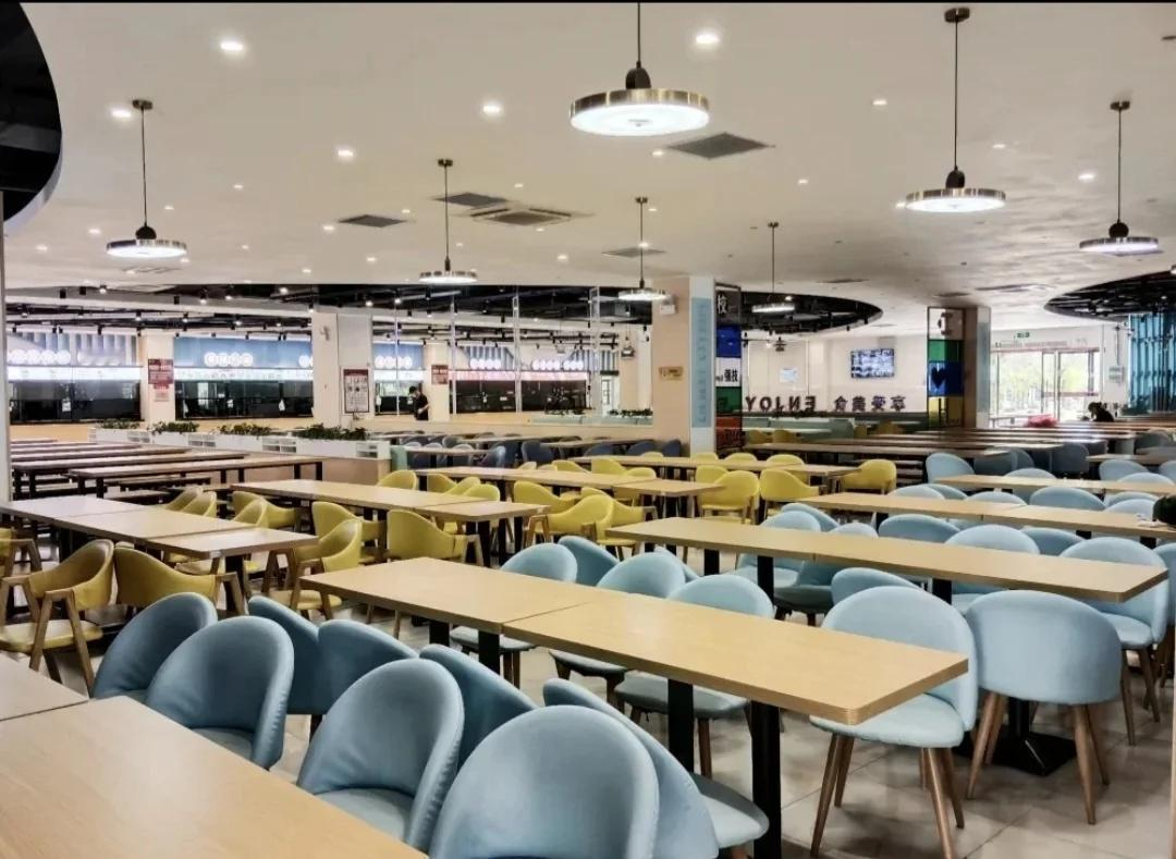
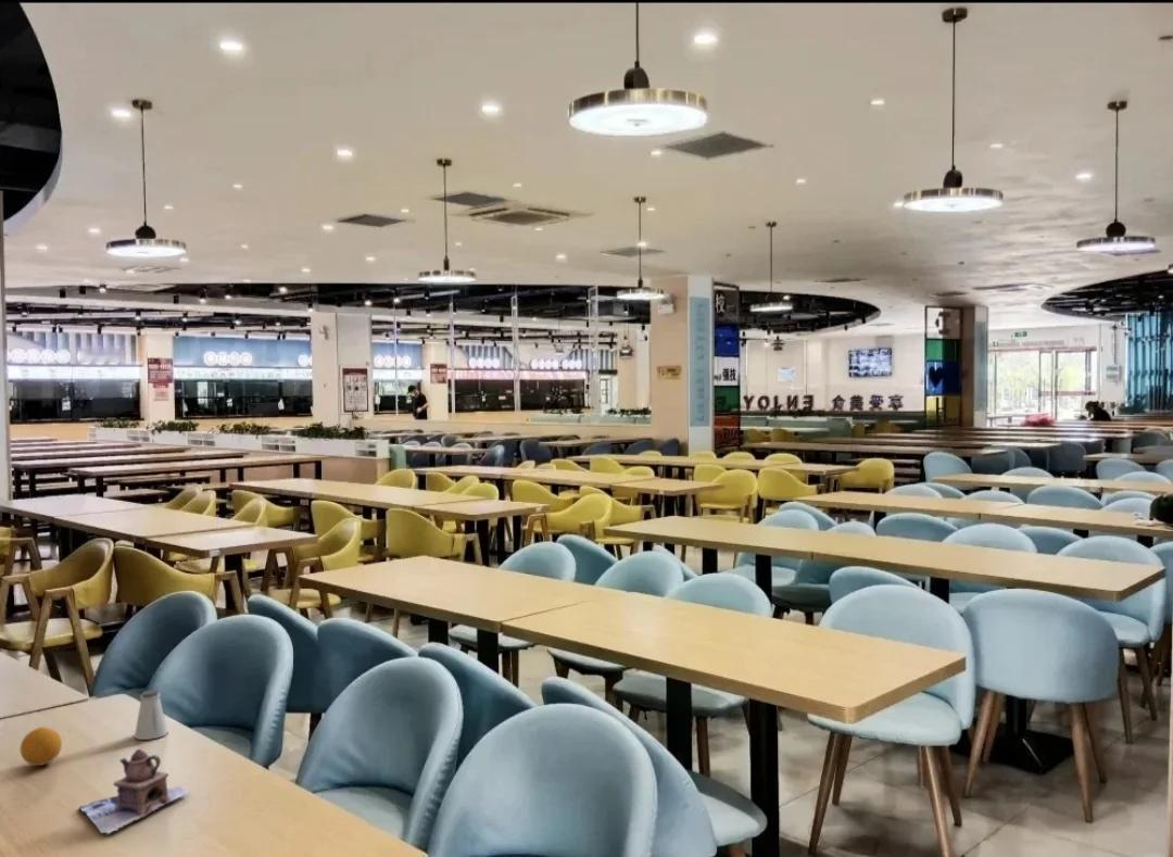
+ saltshaker [134,689,169,741]
+ fruit [20,726,63,767]
+ teapot [78,748,189,836]
